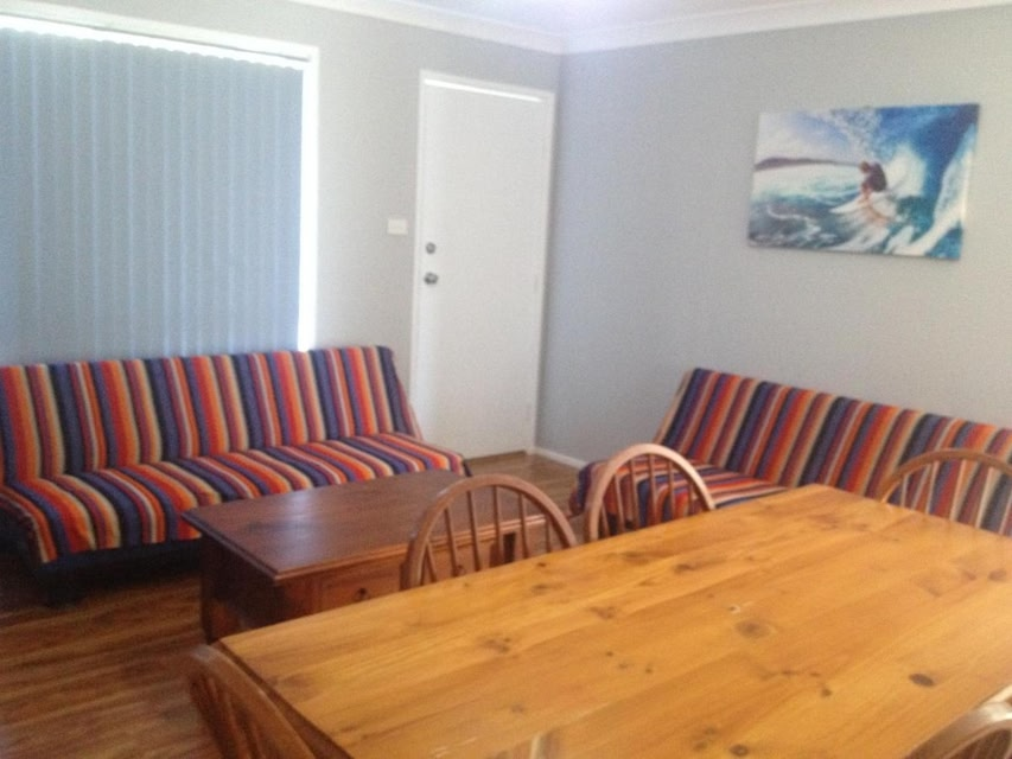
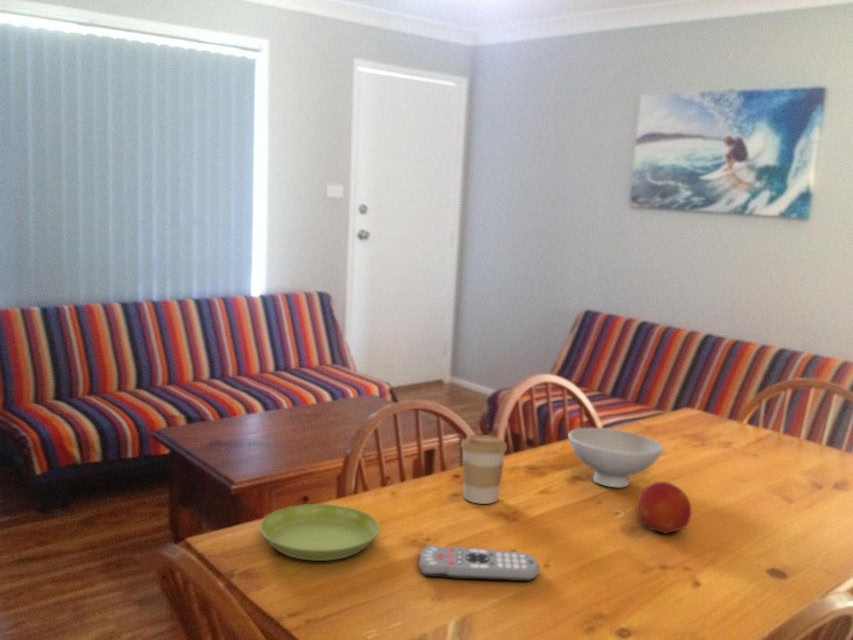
+ remote control [418,544,540,582]
+ bowl [567,427,664,488]
+ coffee cup [460,434,508,505]
+ saucer [259,503,380,562]
+ fruit [635,481,692,535]
